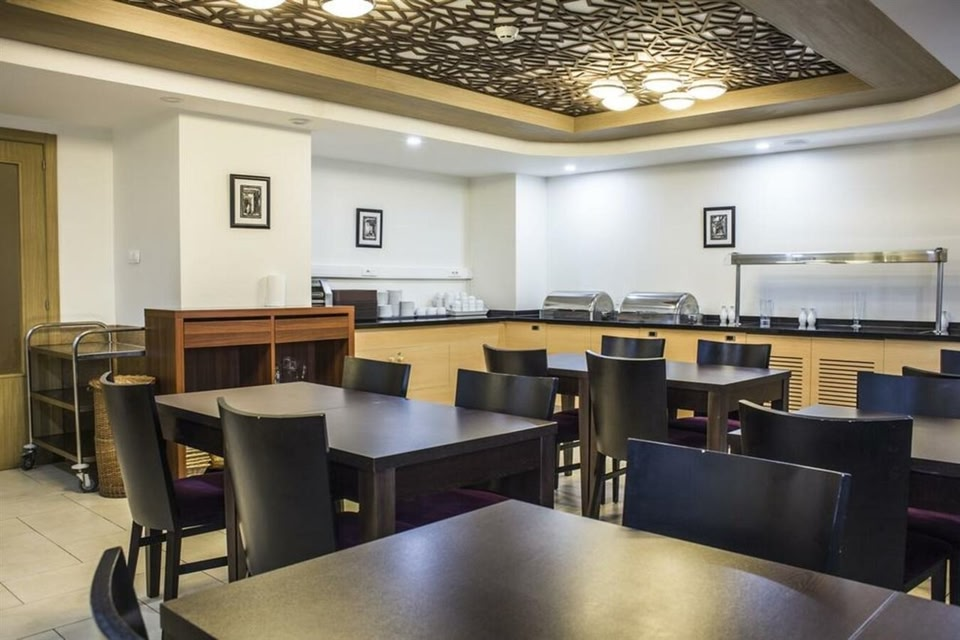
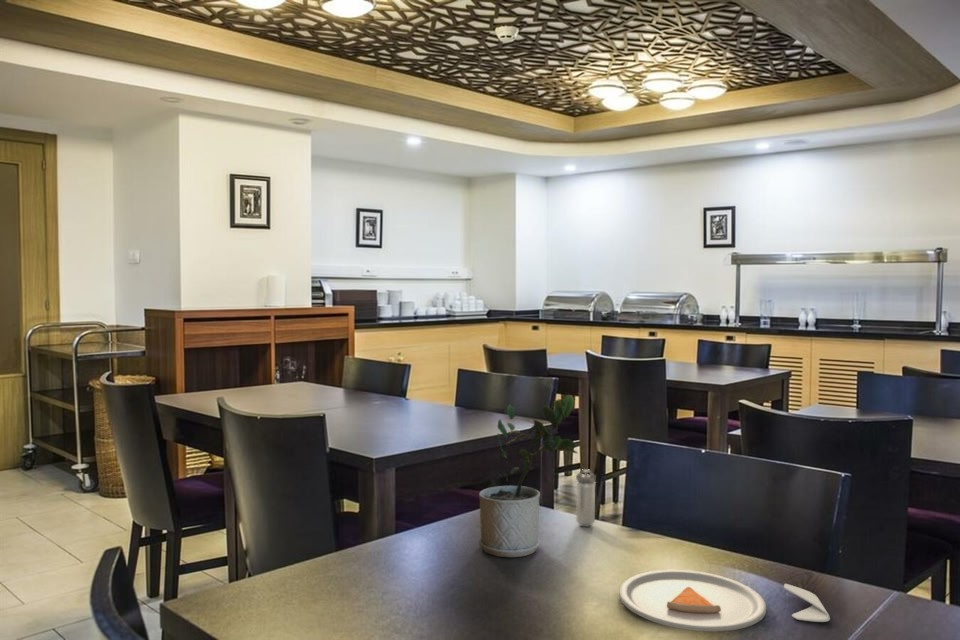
+ shaker [575,468,597,527]
+ potted plant [478,394,579,558]
+ dinner plate [618,569,831,632]
